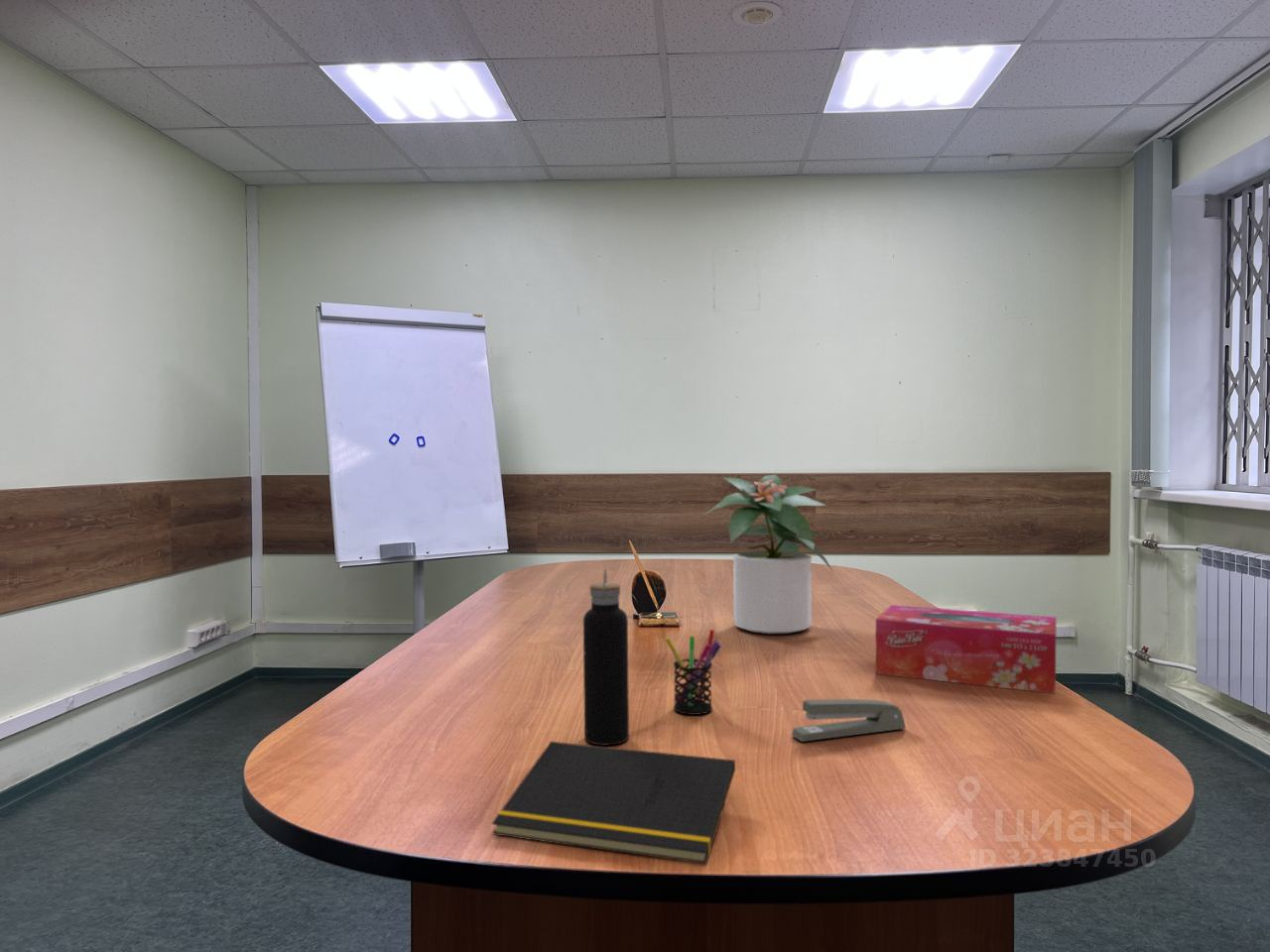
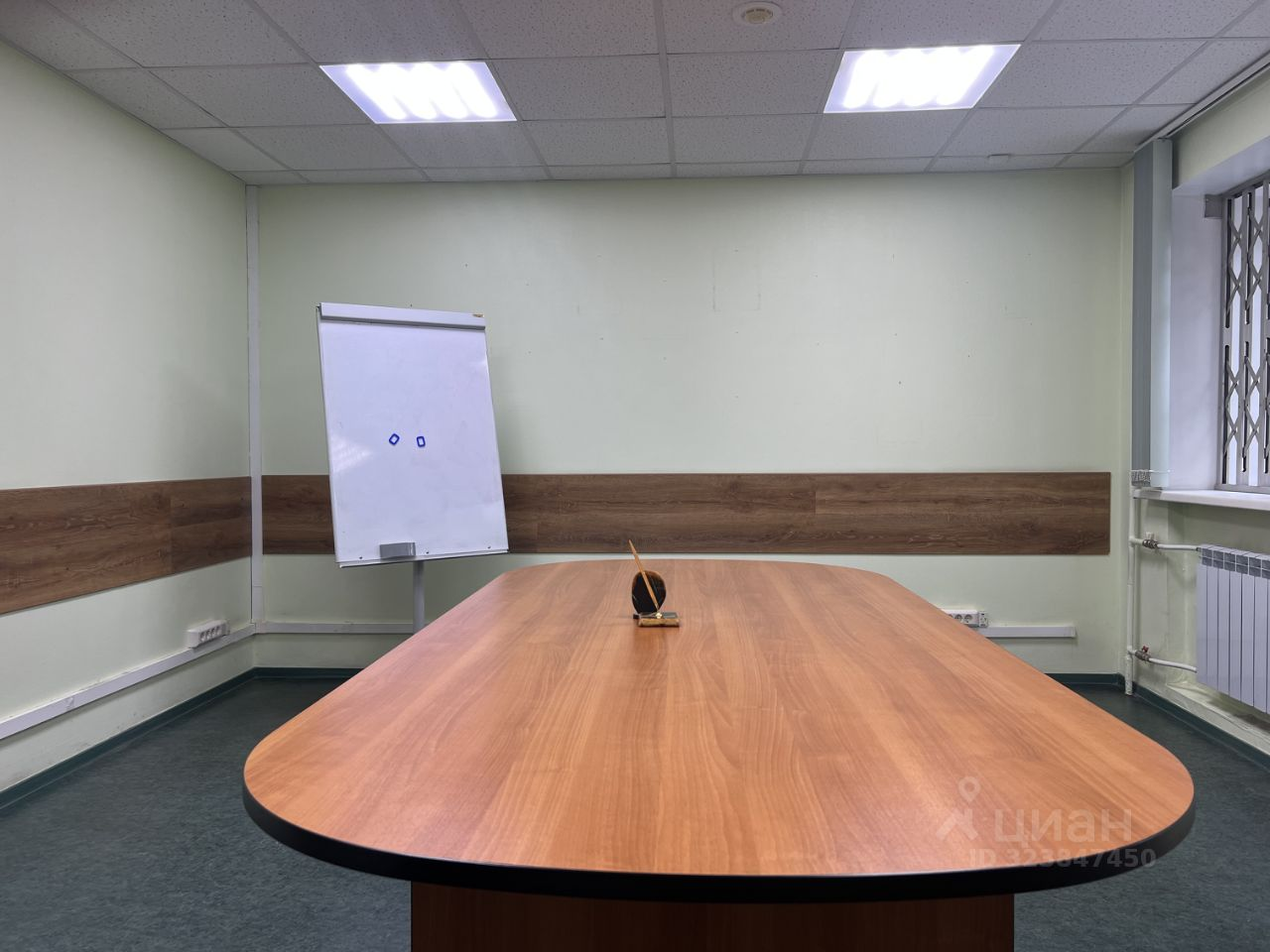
- potted plant [701,473,834,635]
- notepad [491,741,736,865]
- stapler [791,698,907,743]
- water bottle [582,568,630,746]
- pen holder [664,629,722,716]
- tissue box [875,604,1058,695]
